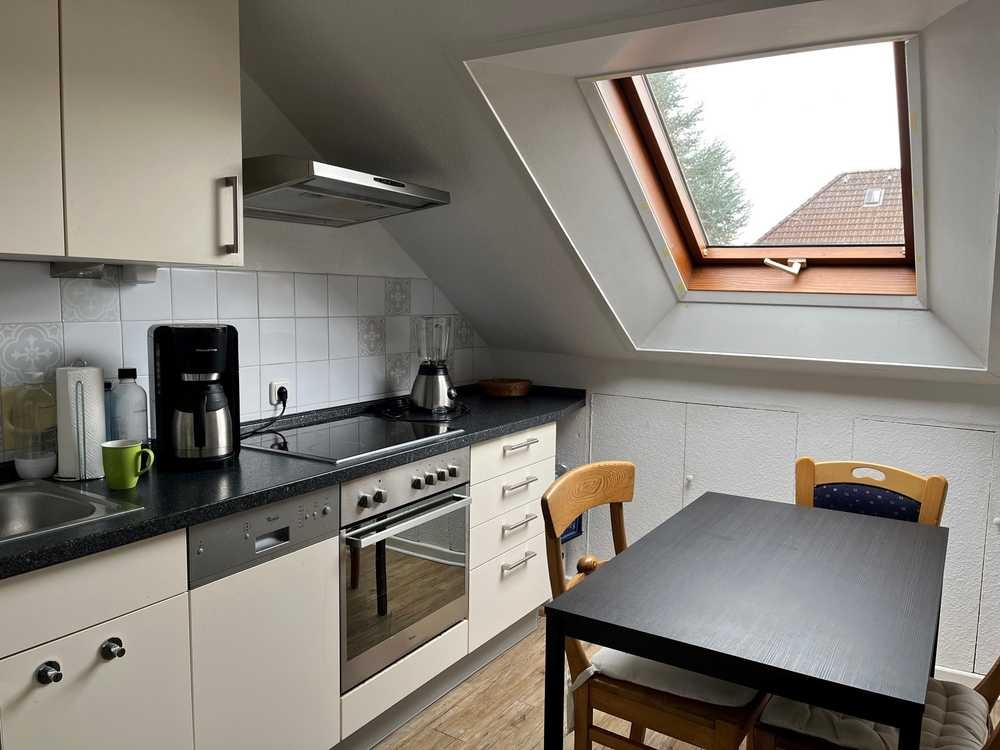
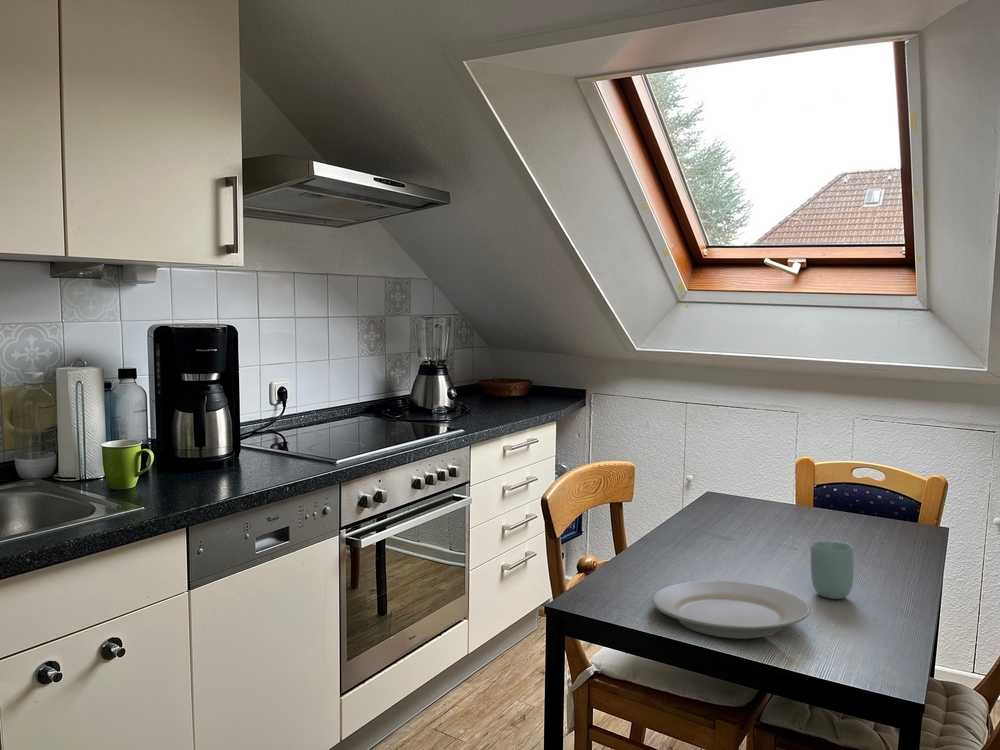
+ cup [809,540,855,600]
+ plate [651,579,812,640]
